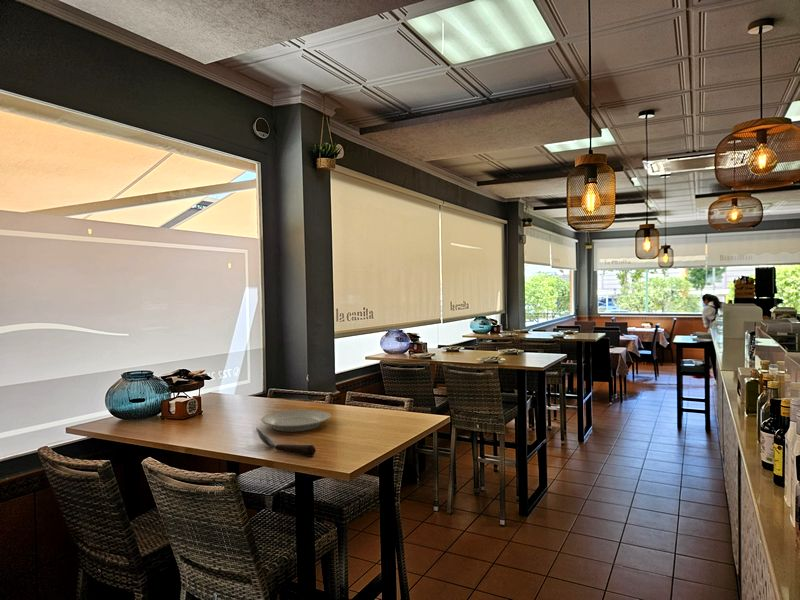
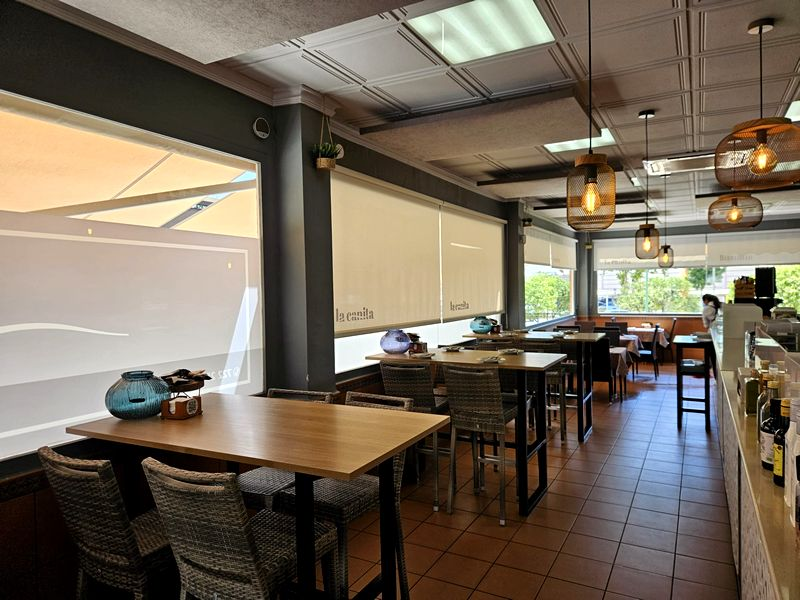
- plate [260,409,332,433]
- spoon [255,427,317,458]
